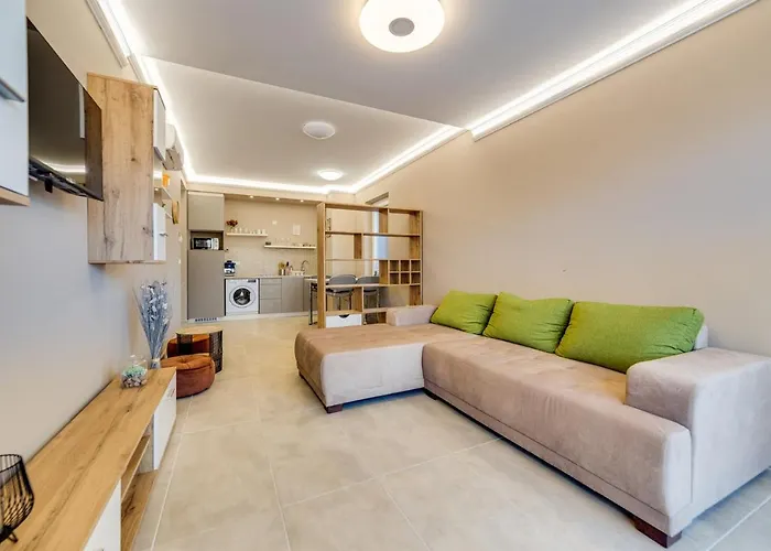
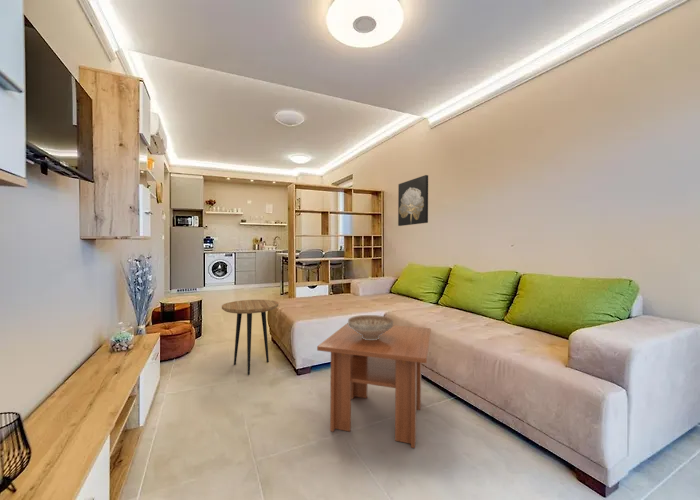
+ coffee table [316,322,432,449]
+ decorative bowl [347,314,394,340]
+ wall art [397,174,429,227]
+ side table [221,299,279,376]
